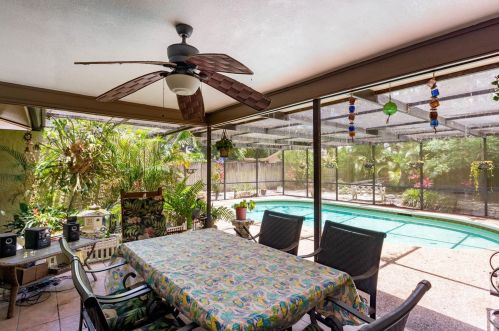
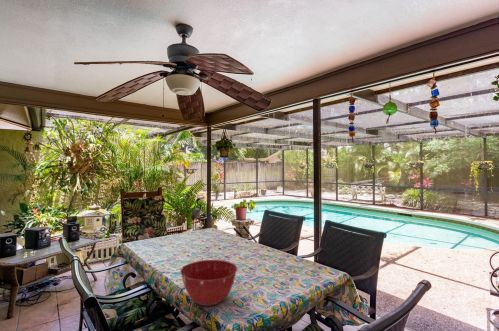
+ mixing bowl [179,259,238,307]
